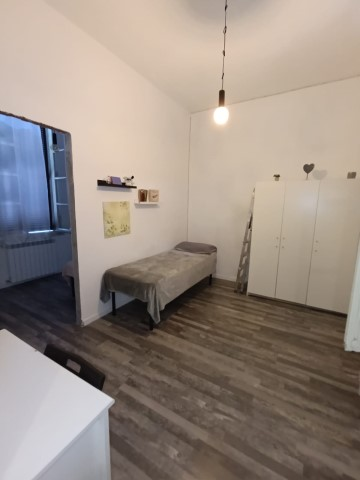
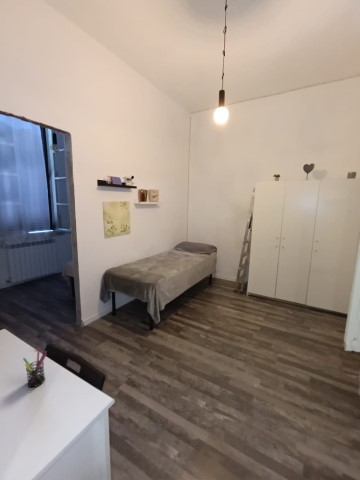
+ pen holder [22,348,48,388]
